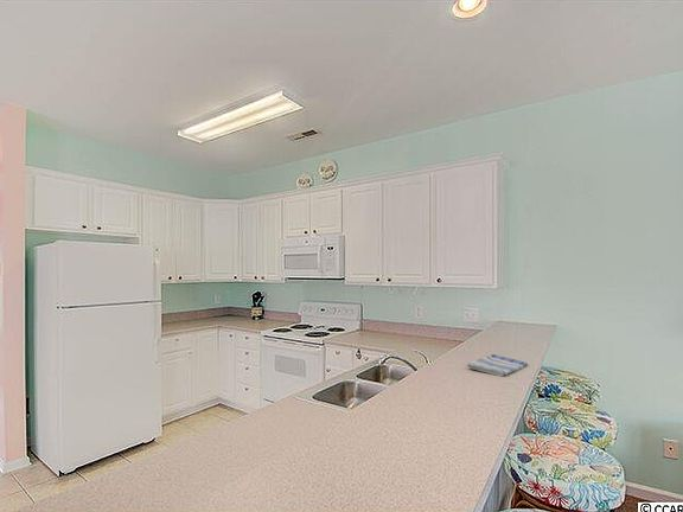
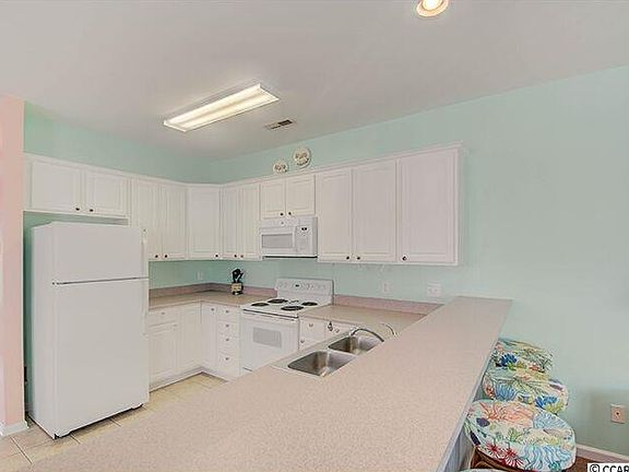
- dish towel [466,353,529,377]
